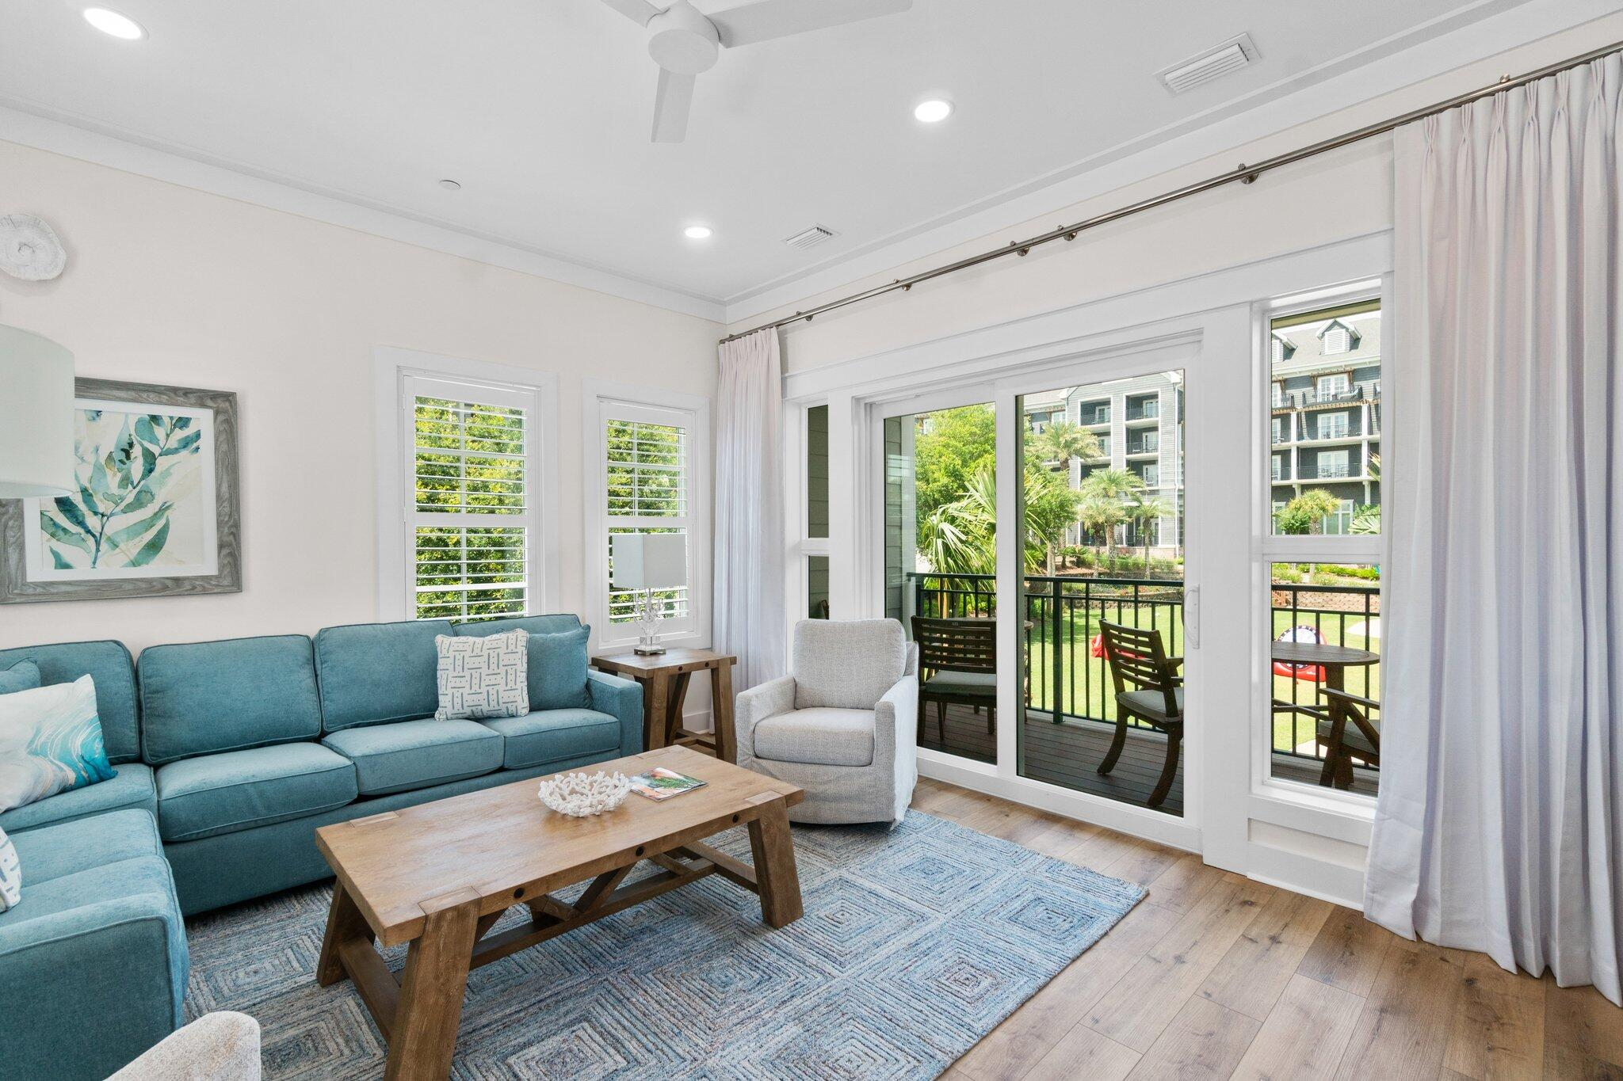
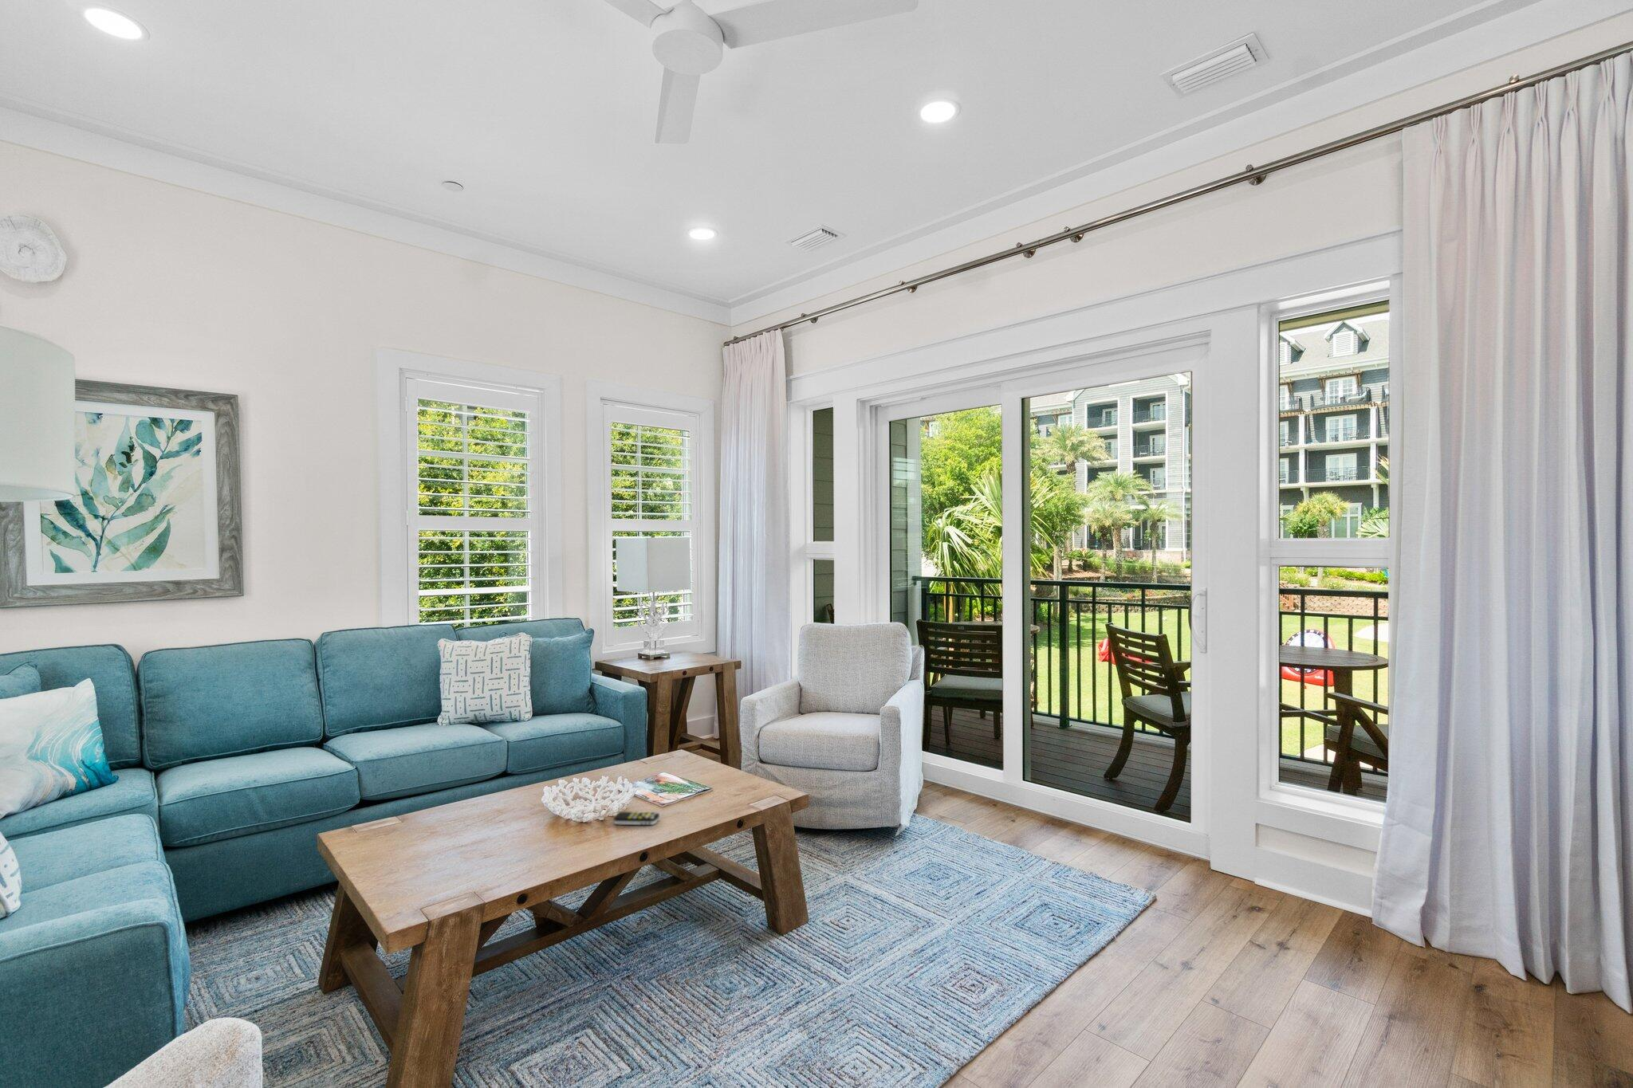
+ remote control [612,811,660,826]
